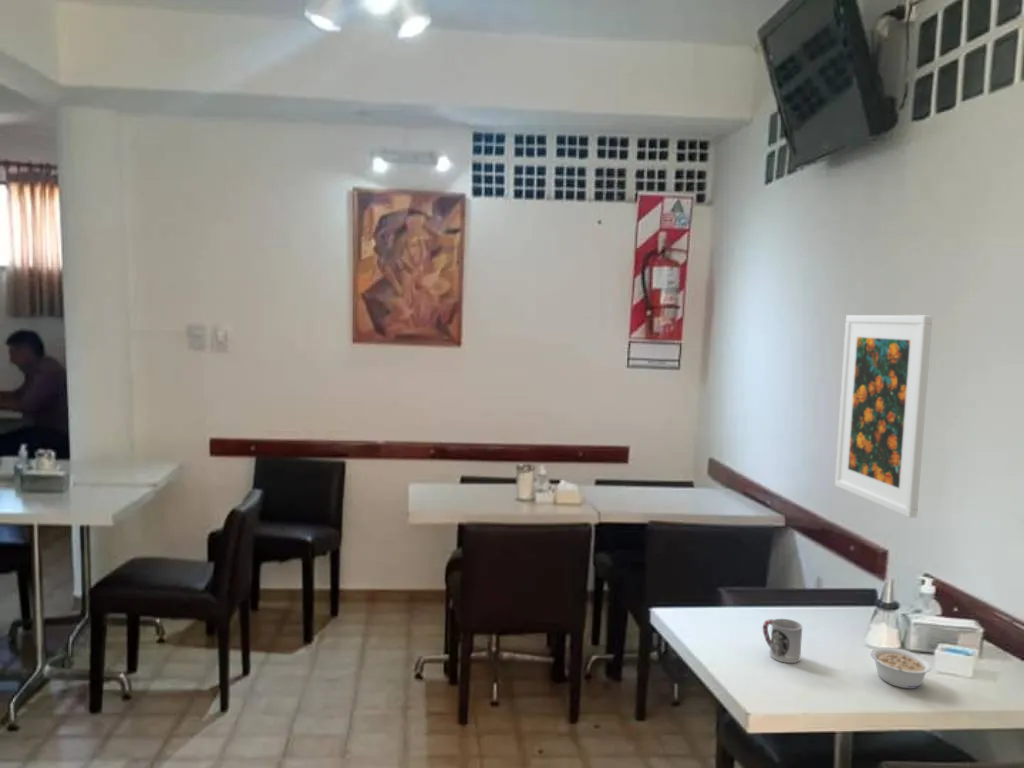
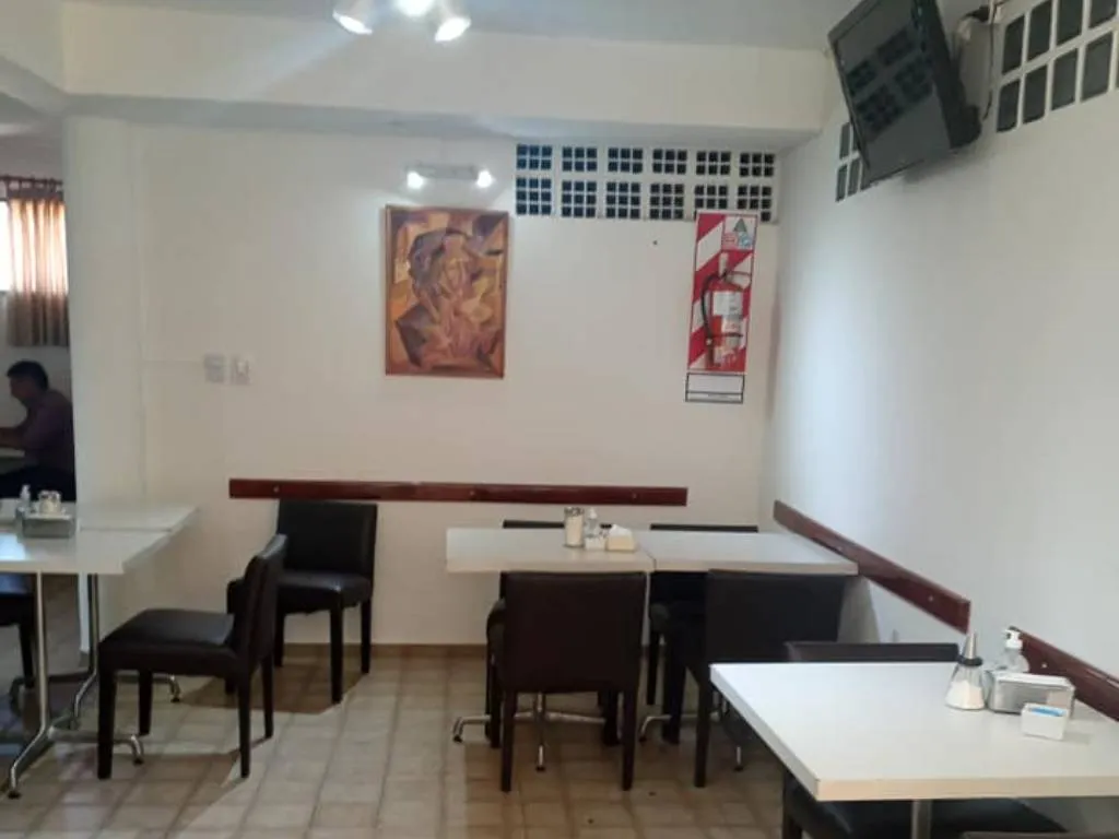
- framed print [834,314,933,519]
- legume [869,646,933,690]
- cup [762,618,803,664]
